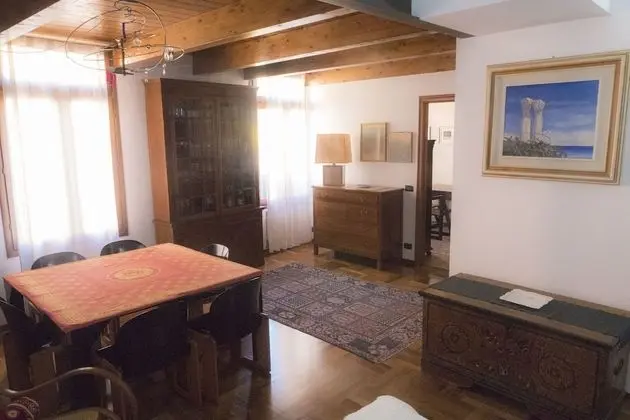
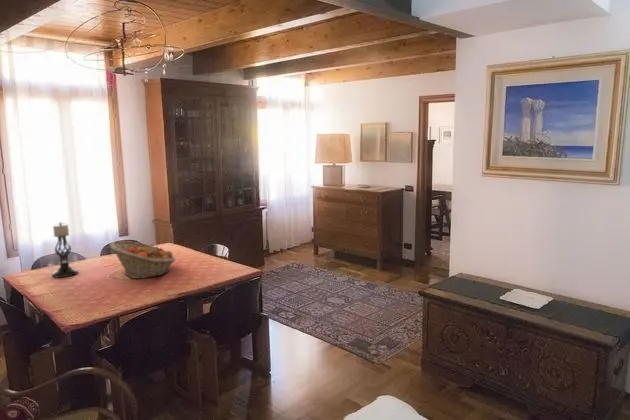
+ candle holder [50,221,79,278]
+ fruit basket [109,240,176,279]
